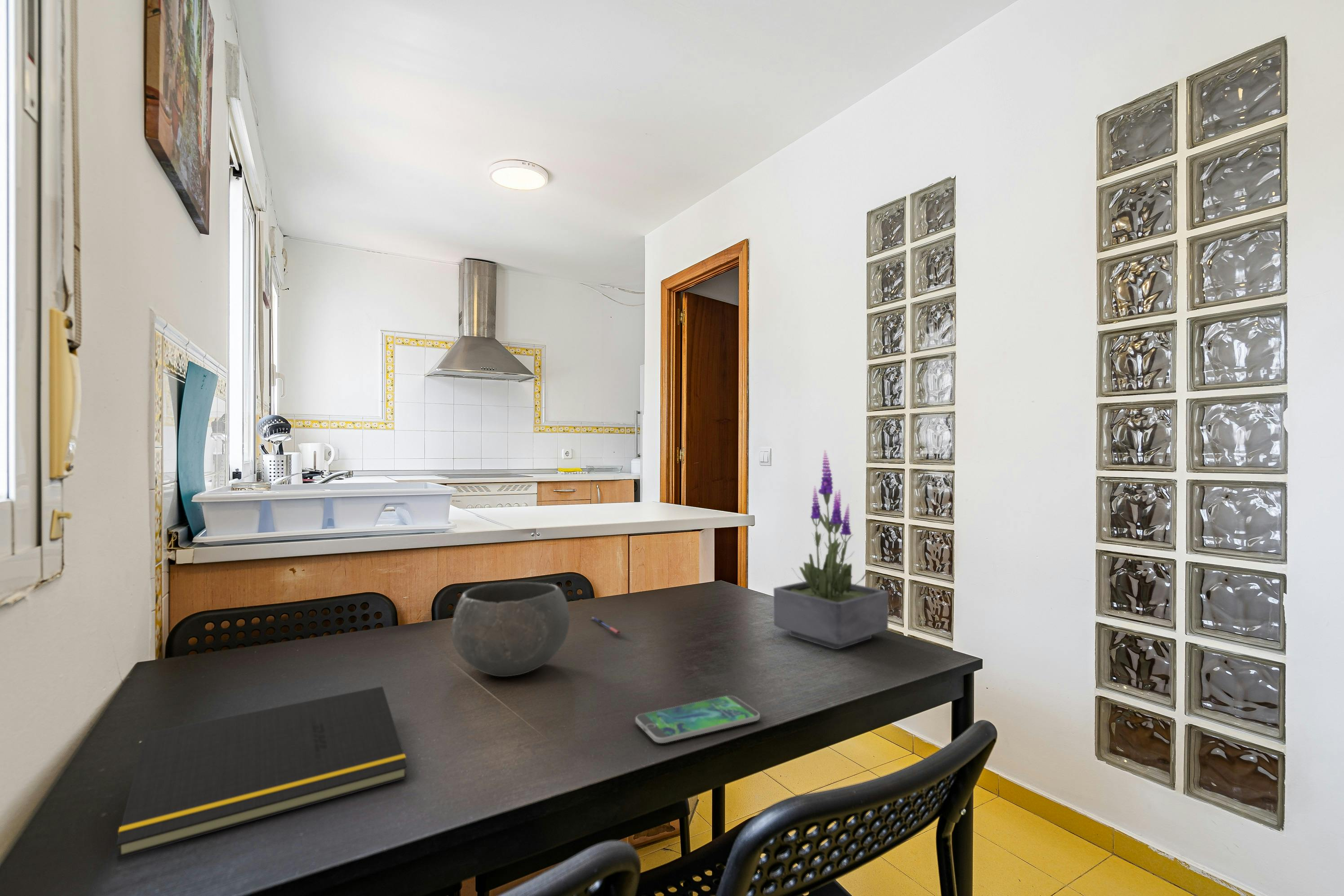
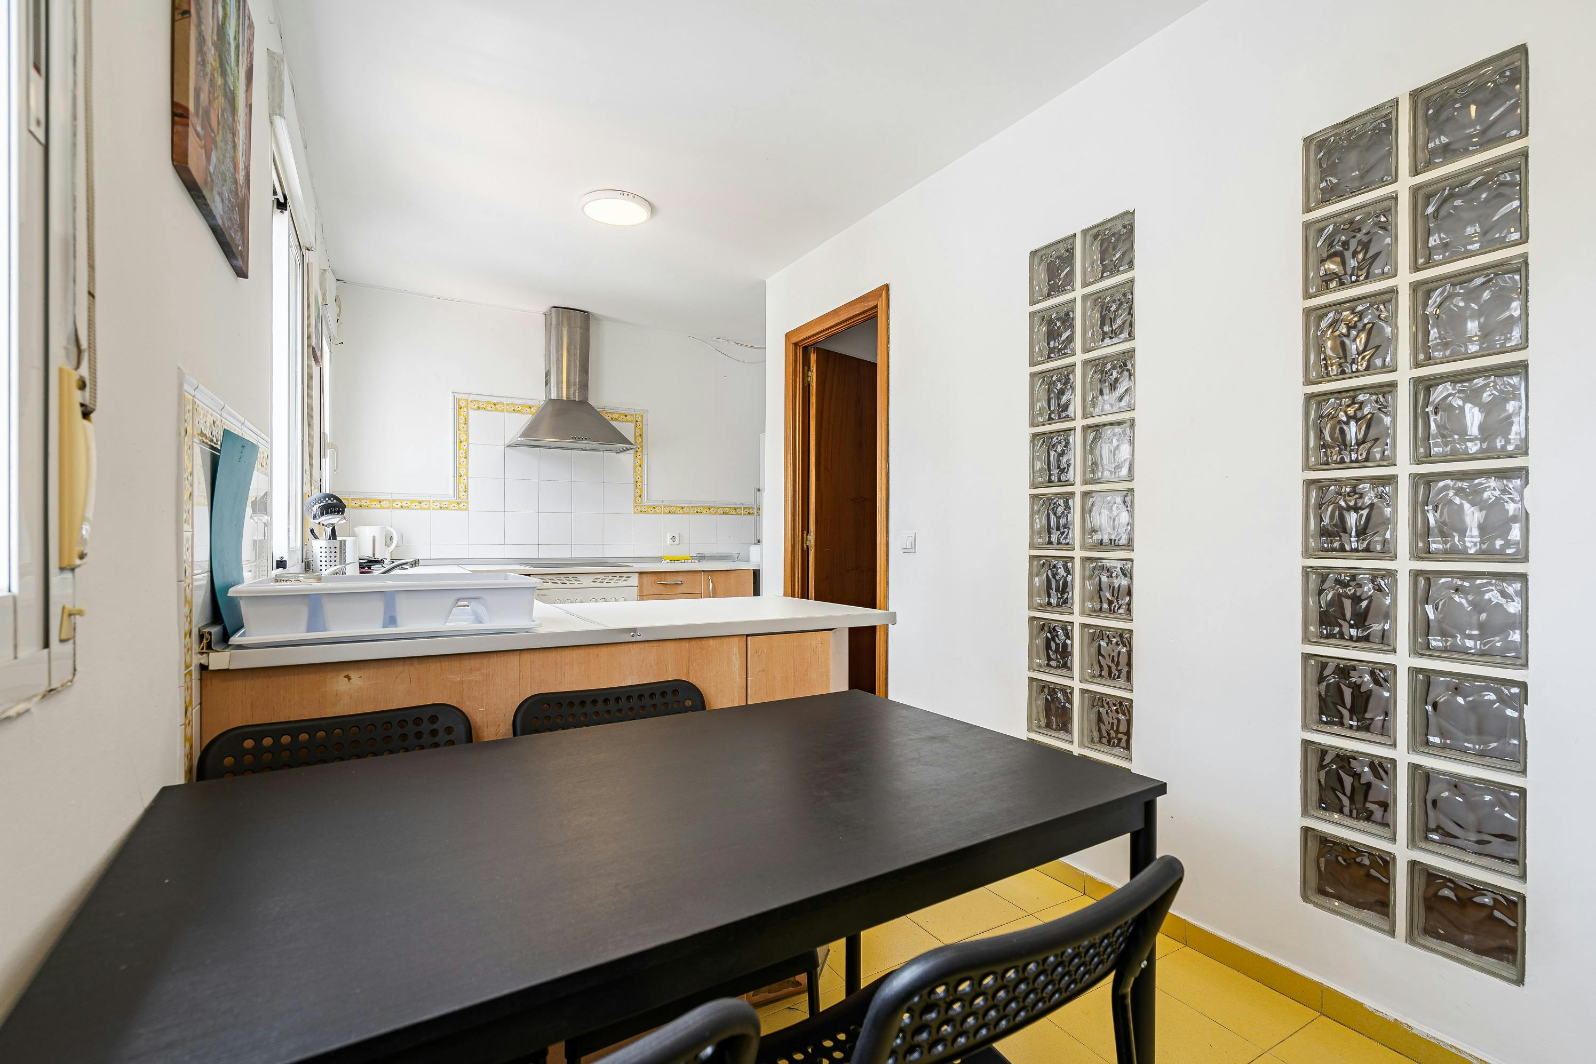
- bowl [451,582,570,677]
- potted plant [773,450,889,650]
- notepad [115,686,408,859]
- smartphone [635,695,760,744]
- pen [591,617,621,635]
